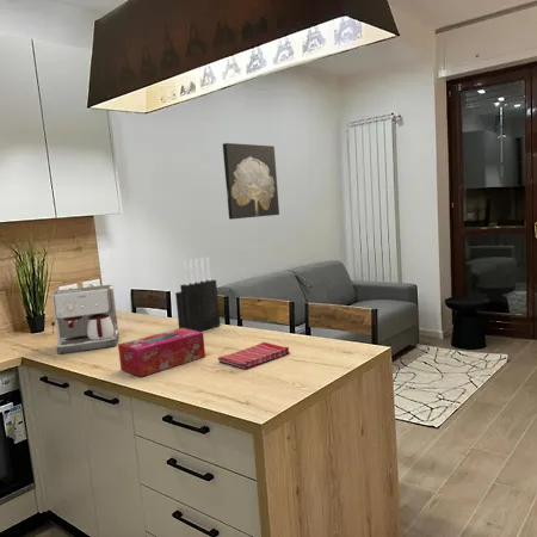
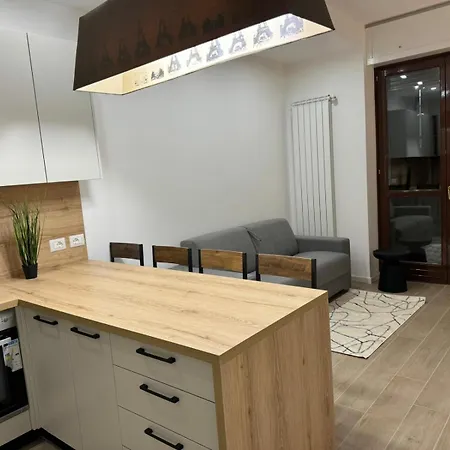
- tissue box [117,328,206,378]
- dish towel [216,341,290,370]
- coffee maker [50,284,119,356]
- wall art [222,142,280,221]
- knife block [174,255,222,332]
